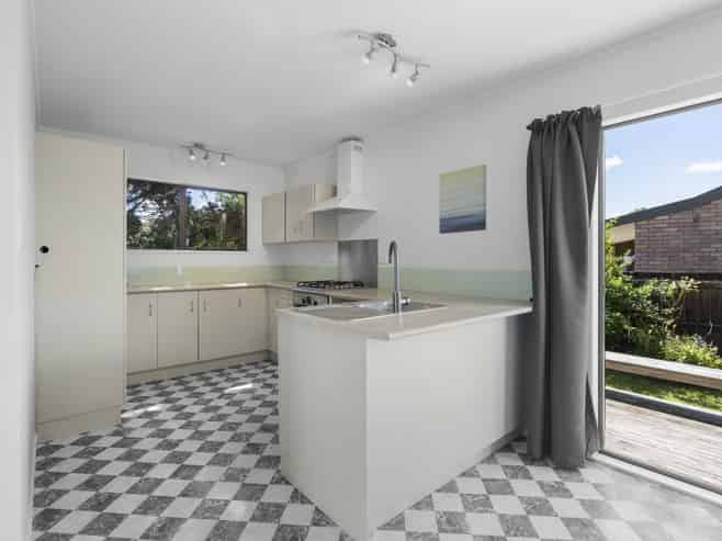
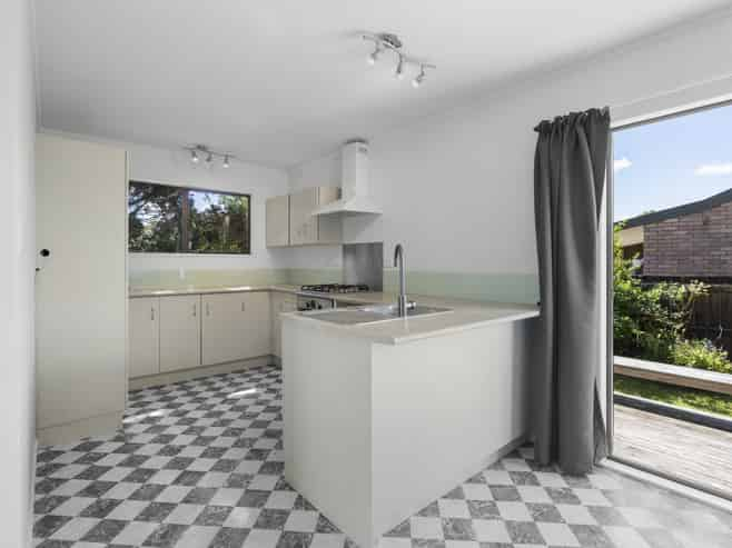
- wall art [438,164,487,235]
